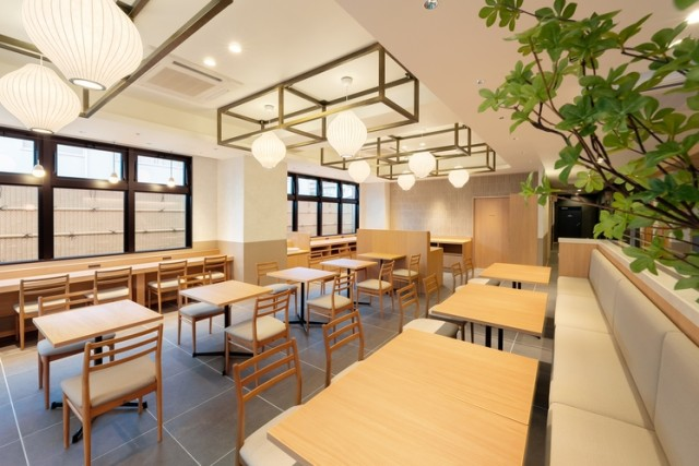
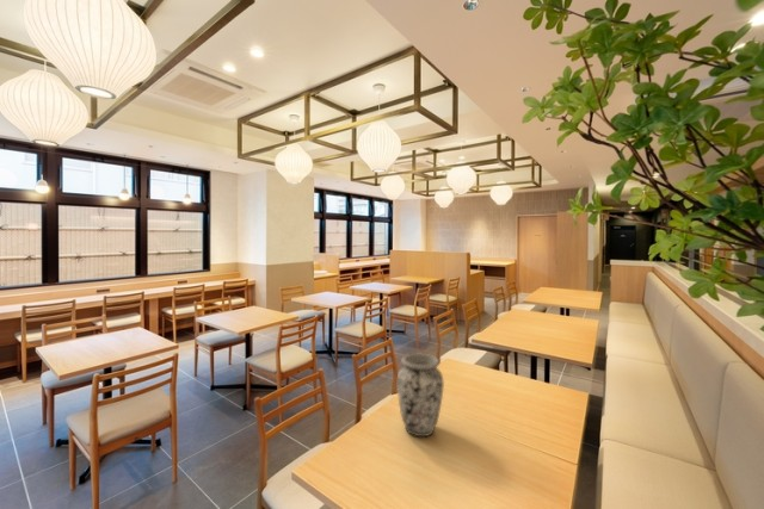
+ vase [396,353,445,437]
